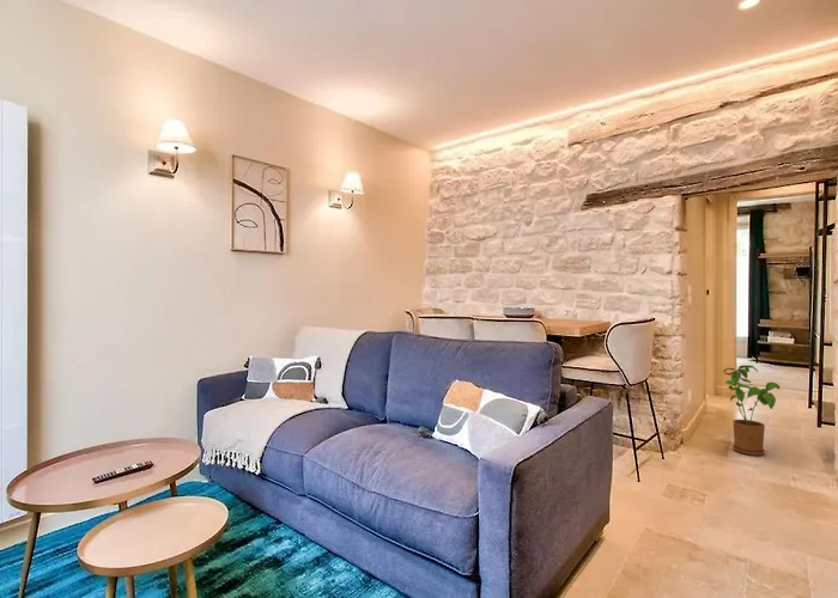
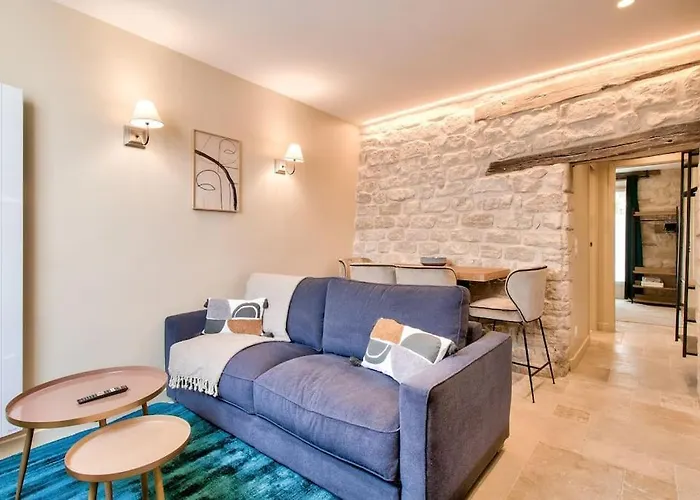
- house plant [722,364,781,457]
